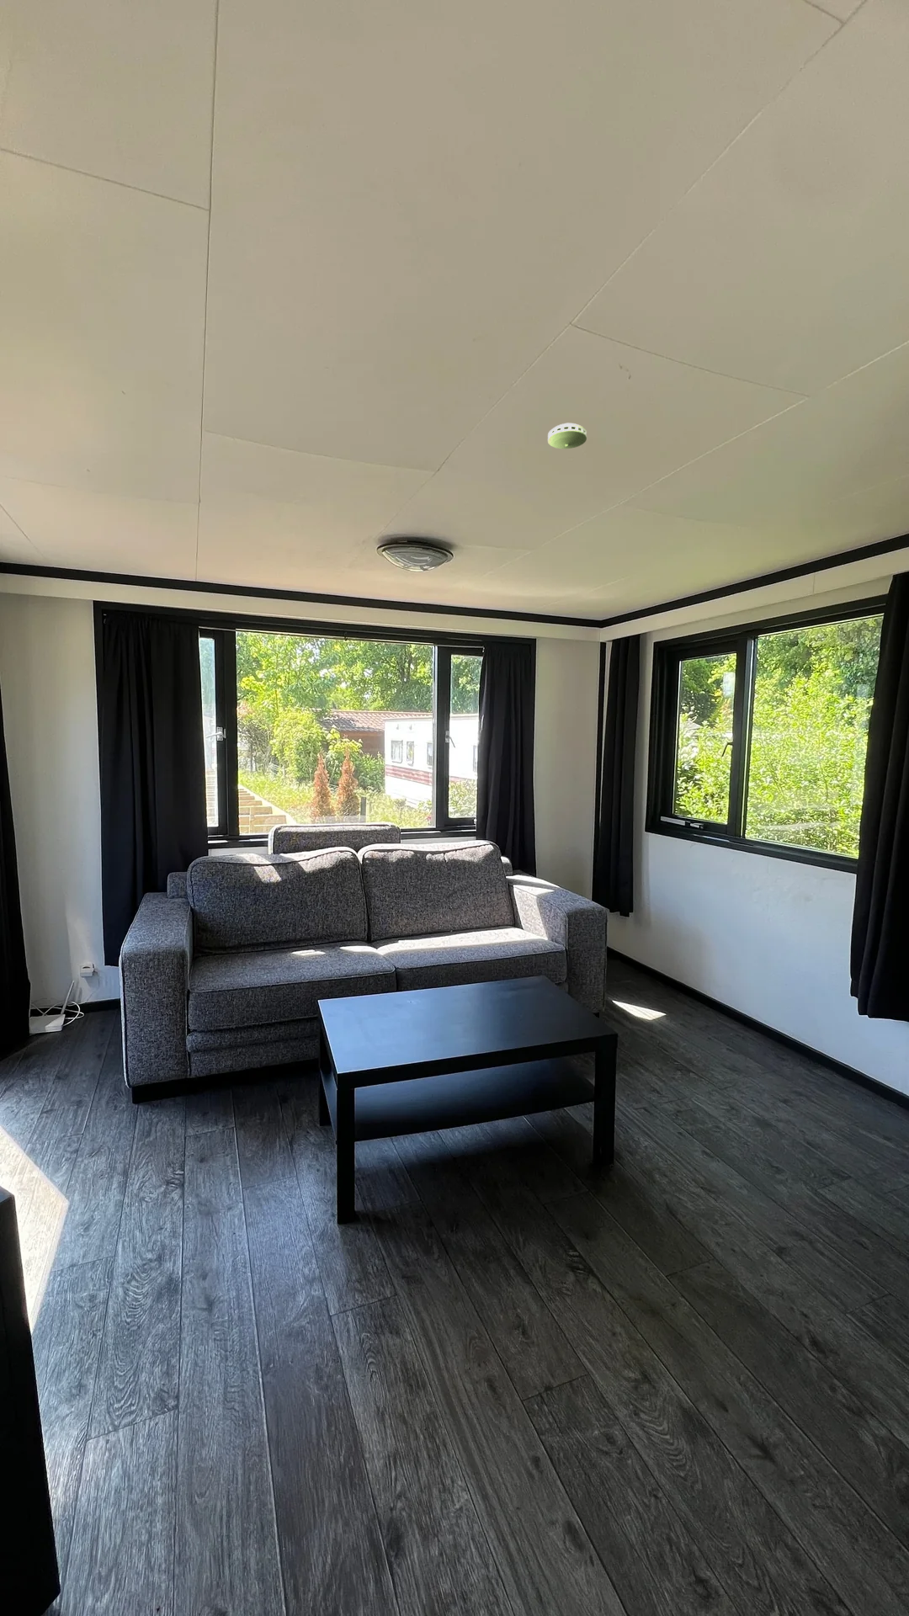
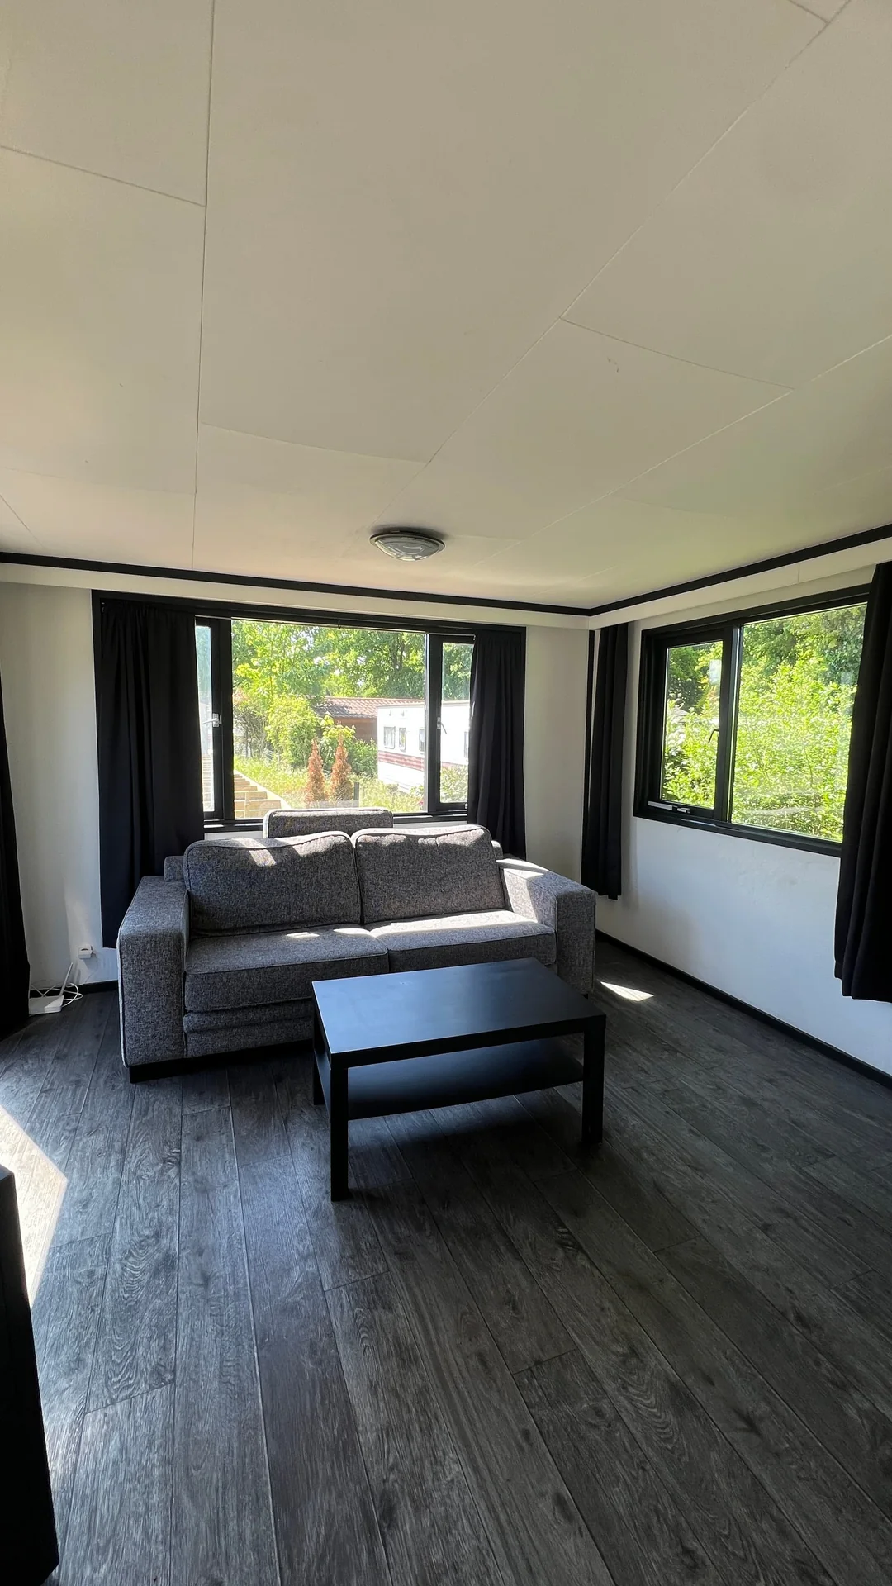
- smoke detector [547,423,587,450]
